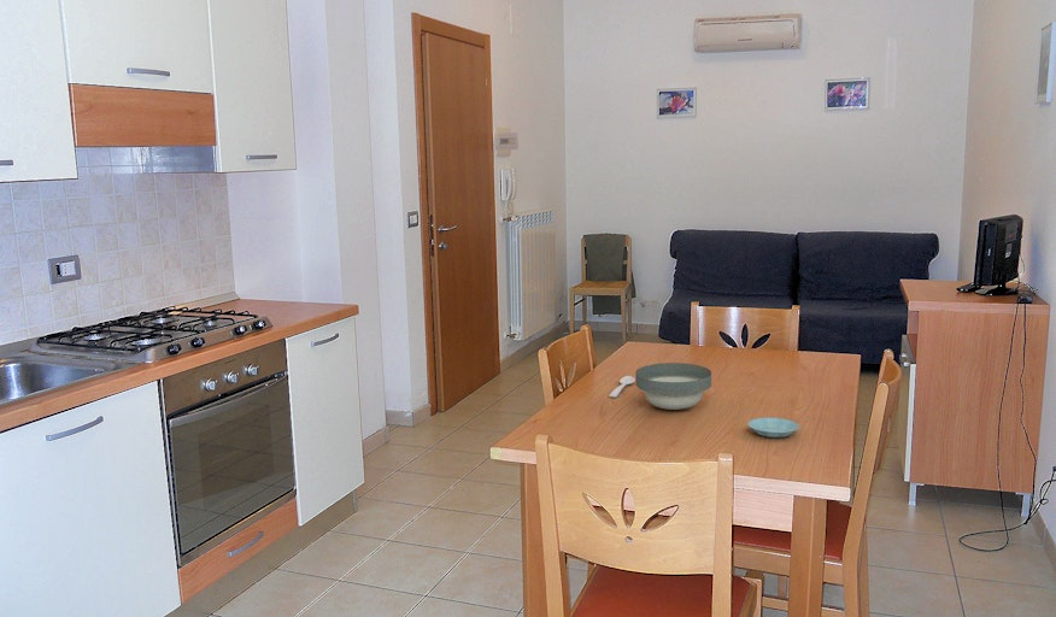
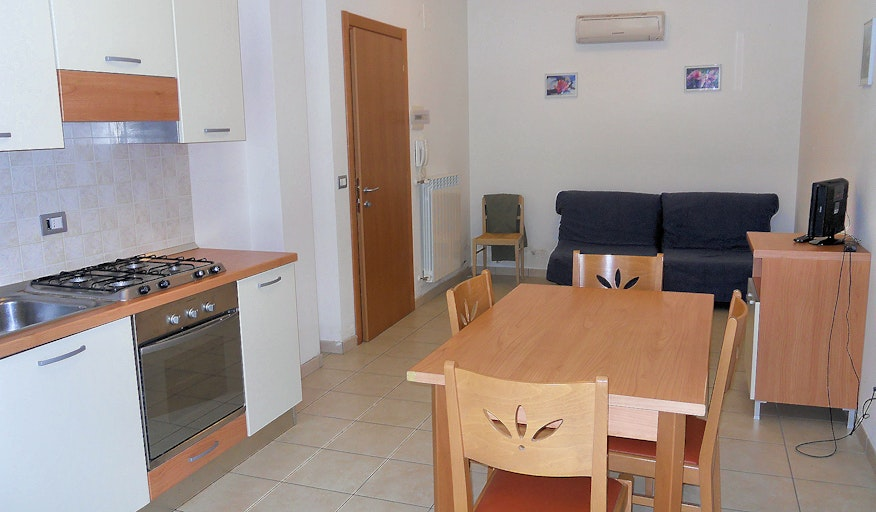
- bowl [634,362,712,411]
- spoon [608,375,636,399]
- saucer [747,417,800,439]
